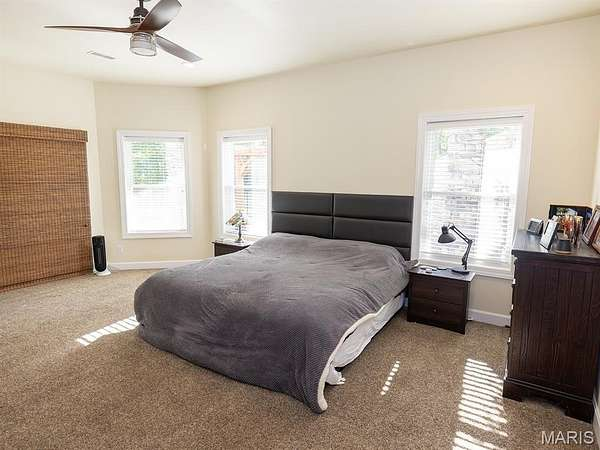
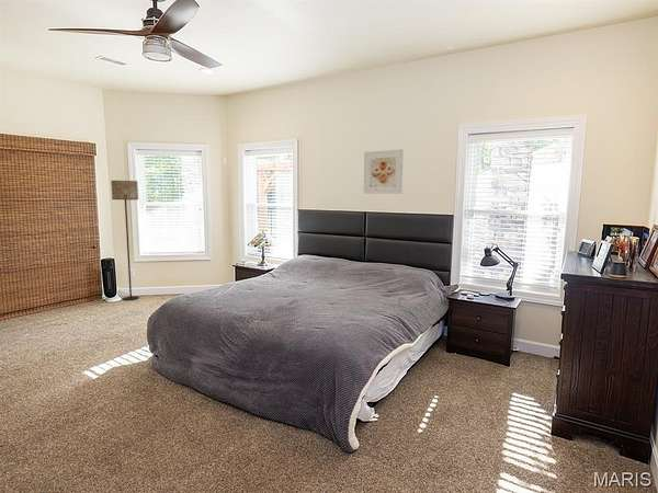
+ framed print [363,148,405,195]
+ floor lamp [110,180,140,301]
